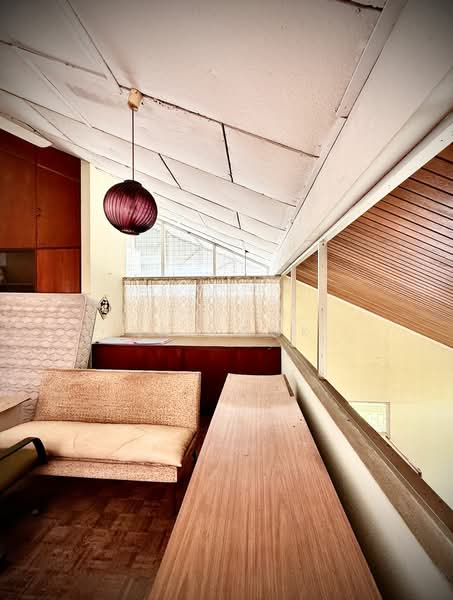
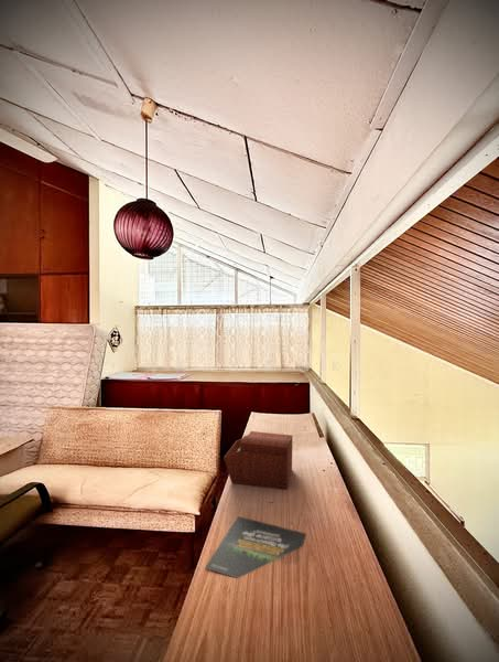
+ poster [204,515,307,579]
+ sewing box [223,430,293,491]
